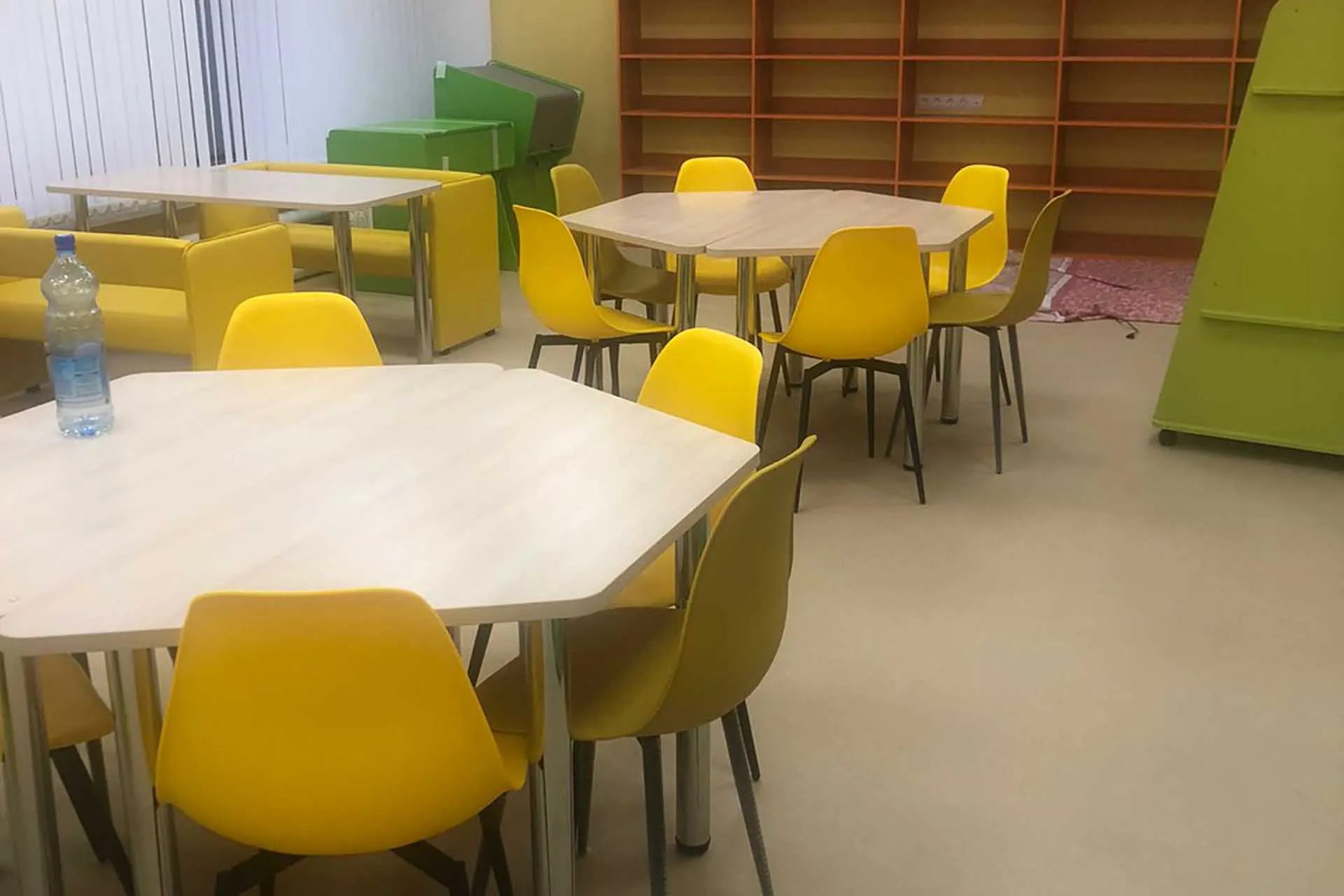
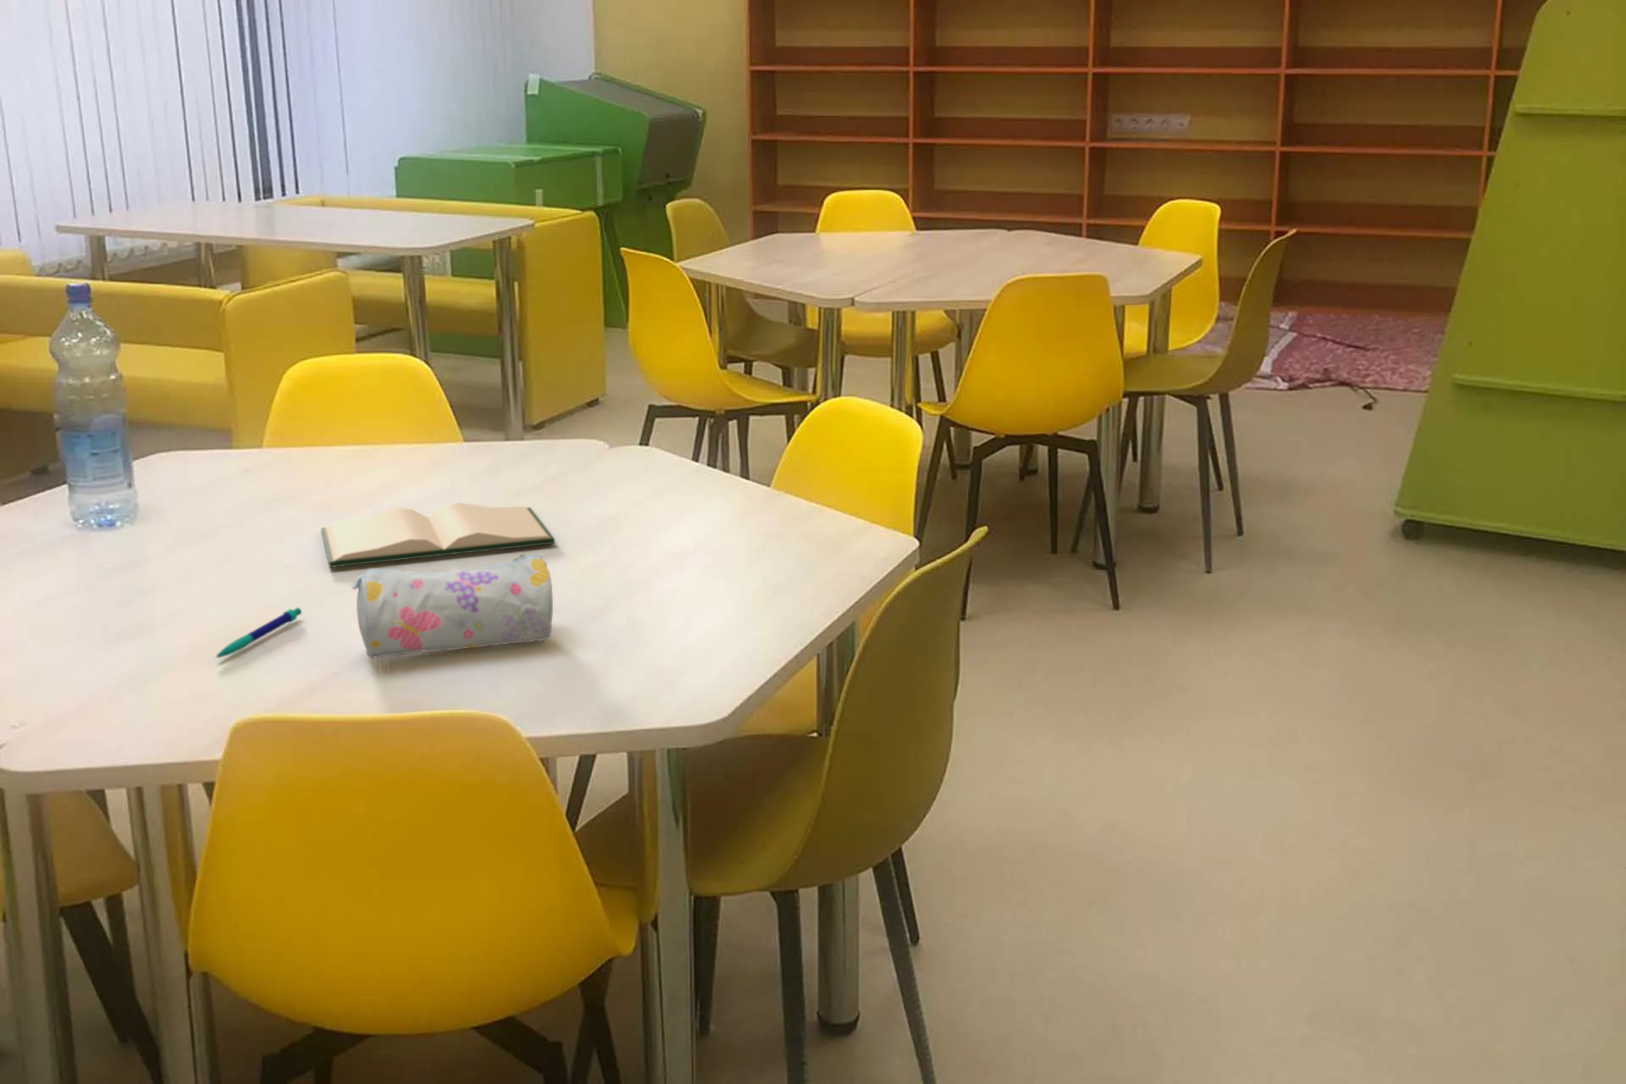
+ hardback book [321,501,555,569]
+ pen [214,606,302,659]
+ pencil case [351,552,554,659]
